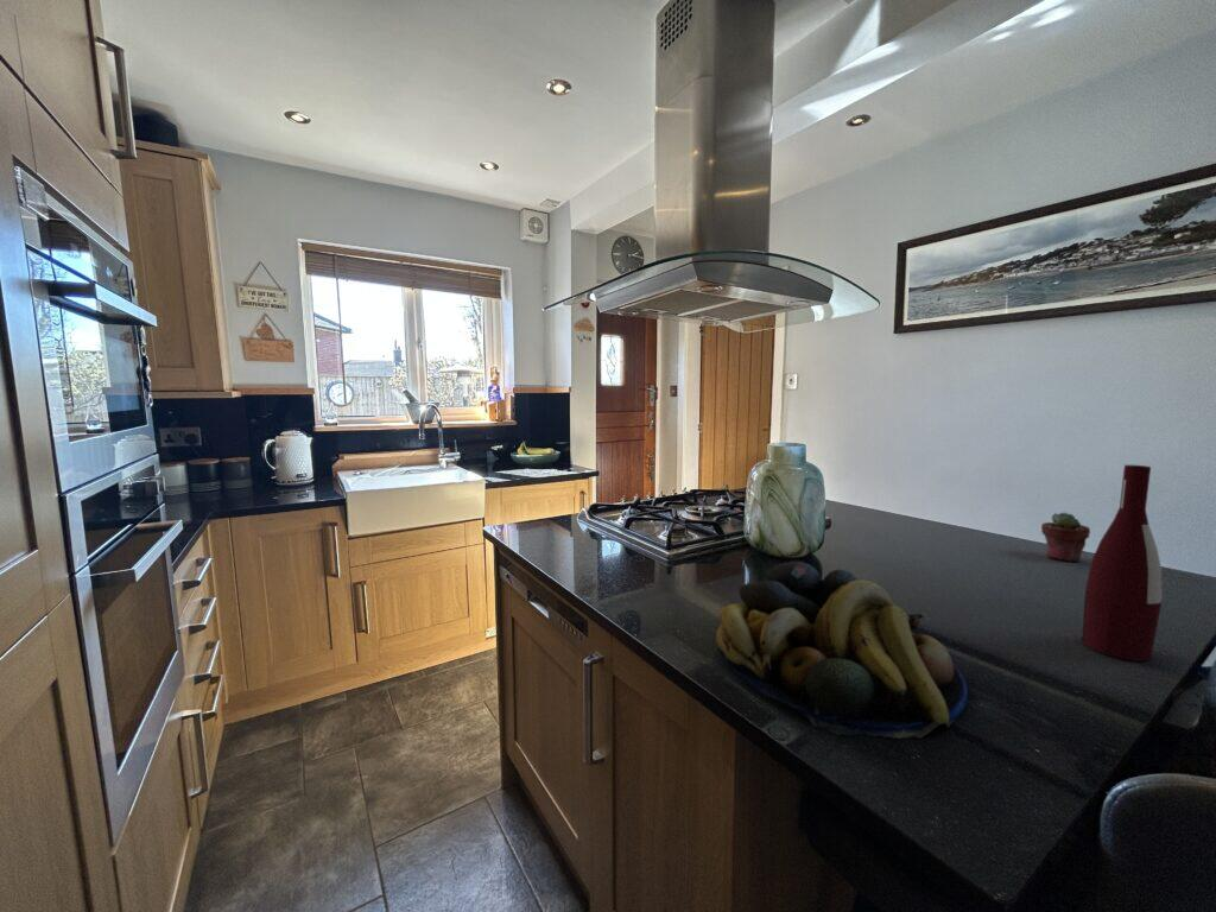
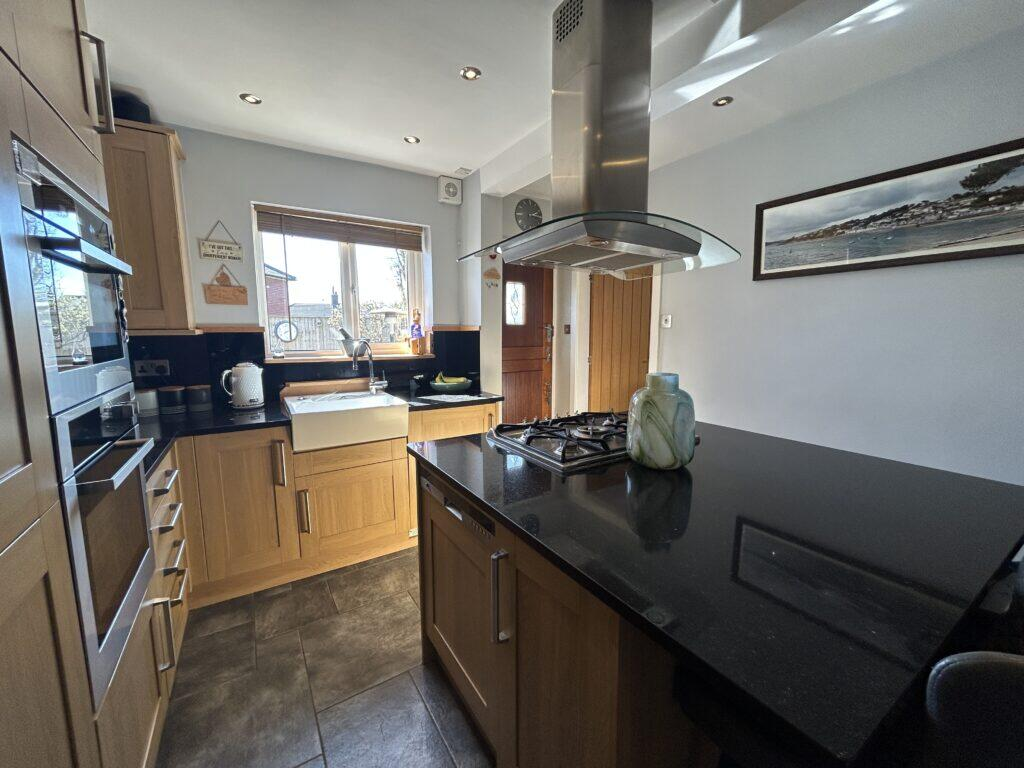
- fruit bowl [715,560,969,740]
- potted succulent [1040,512,1091,563]
- alcohol [1081,464,1163,663]
